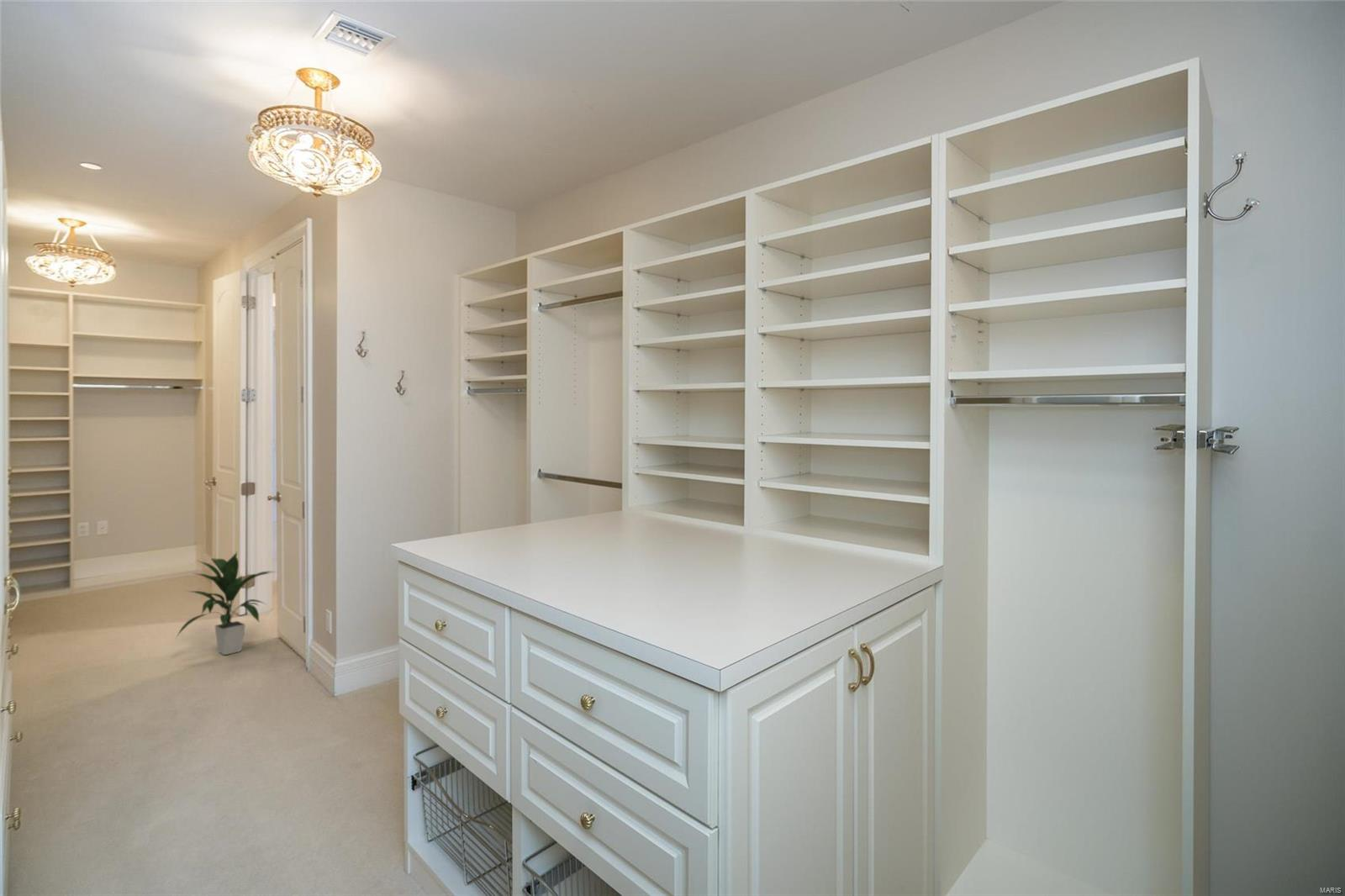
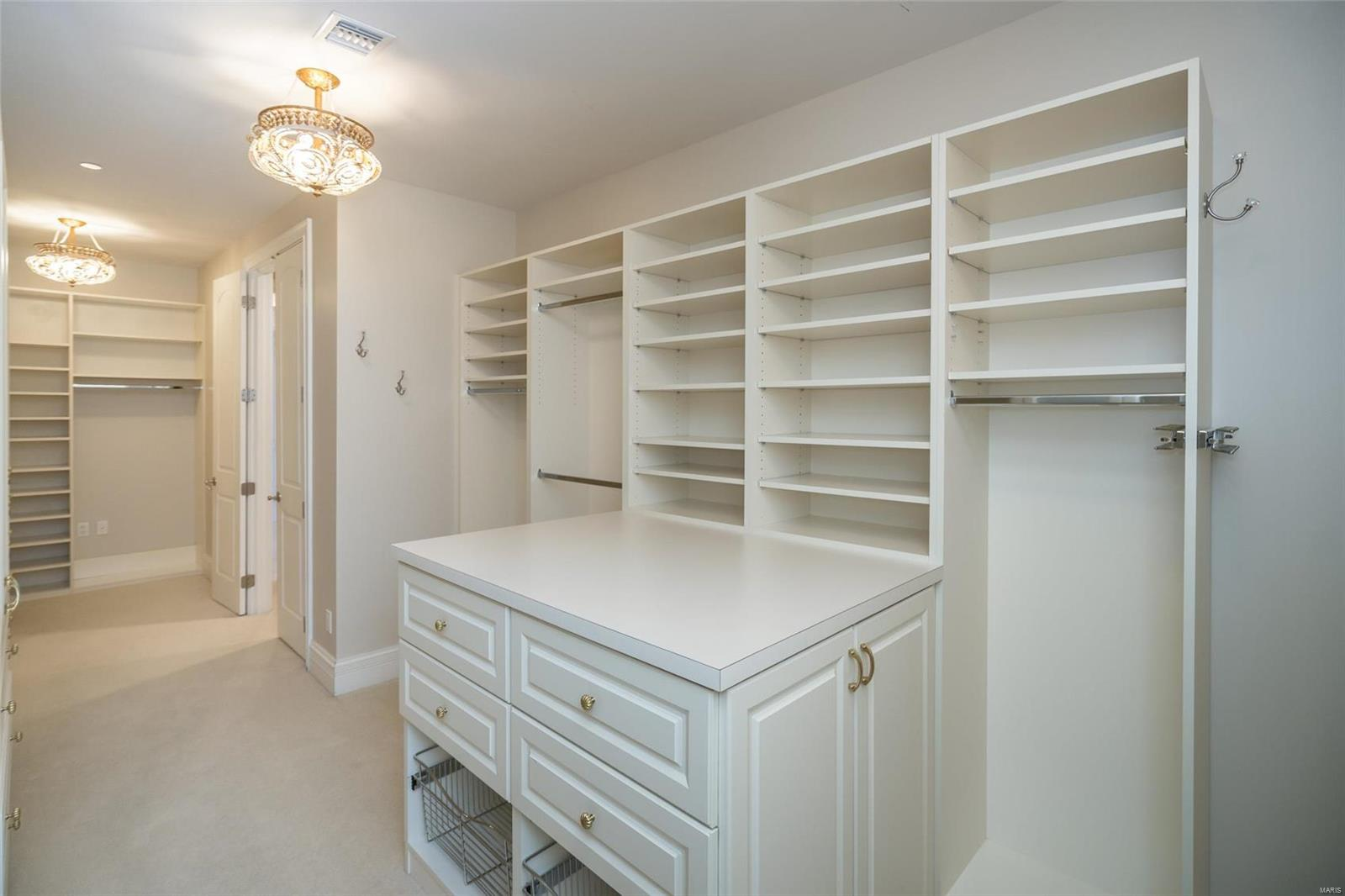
- indoor plant [175,551,276,656]
